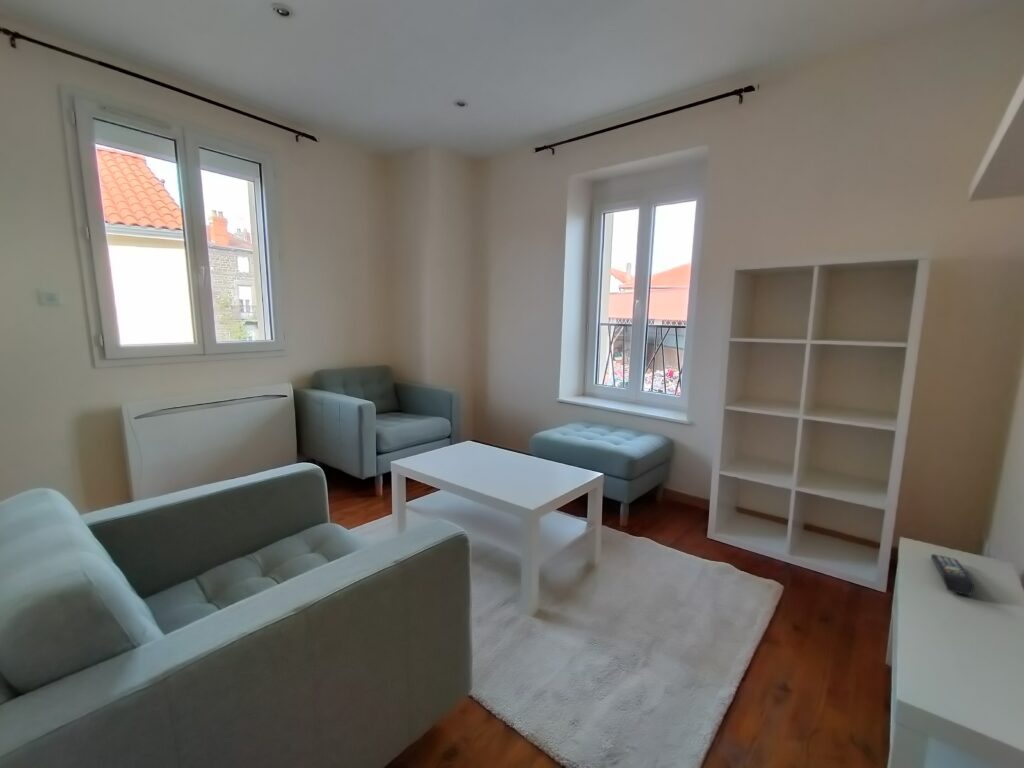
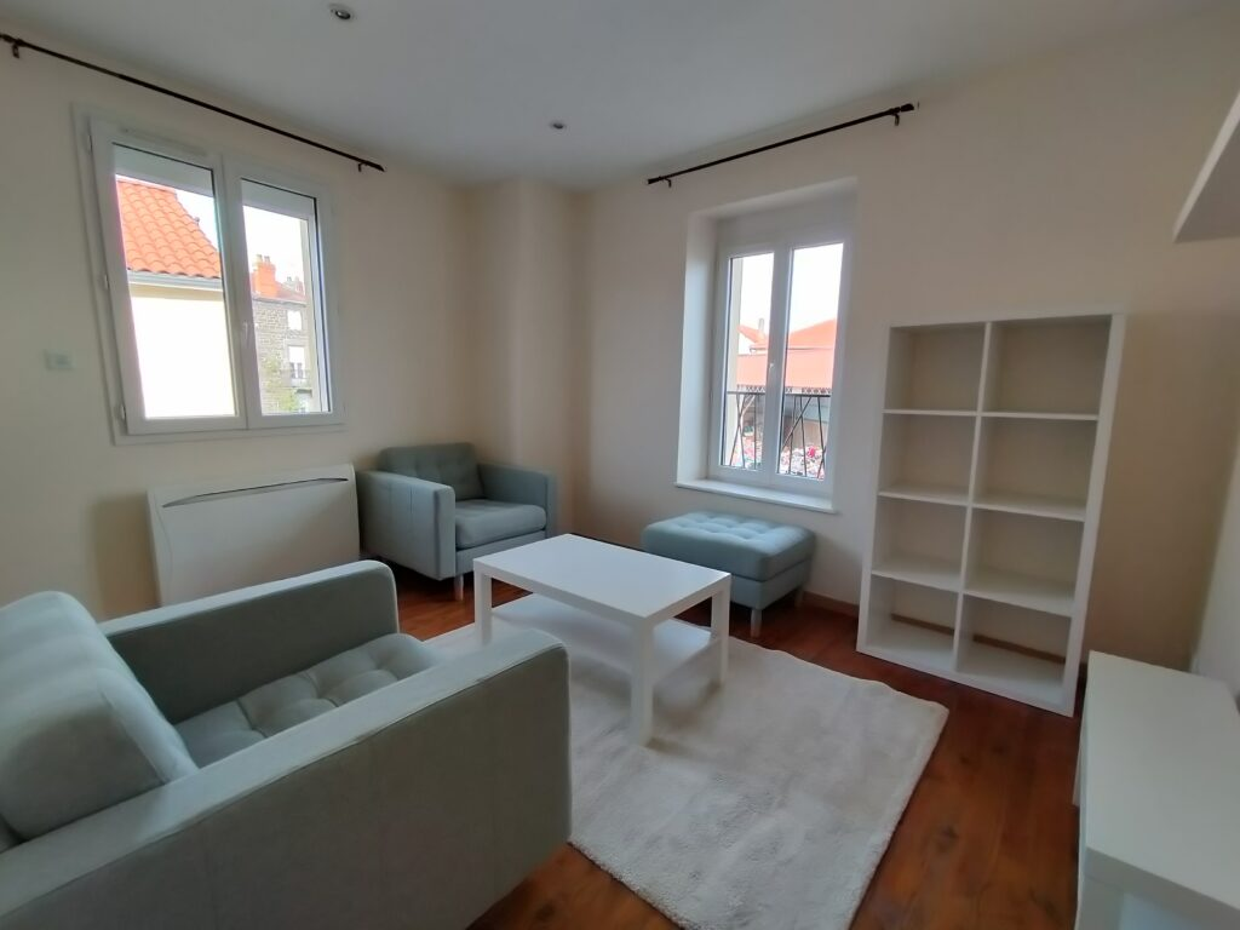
- remote control [930,553,975,597]
